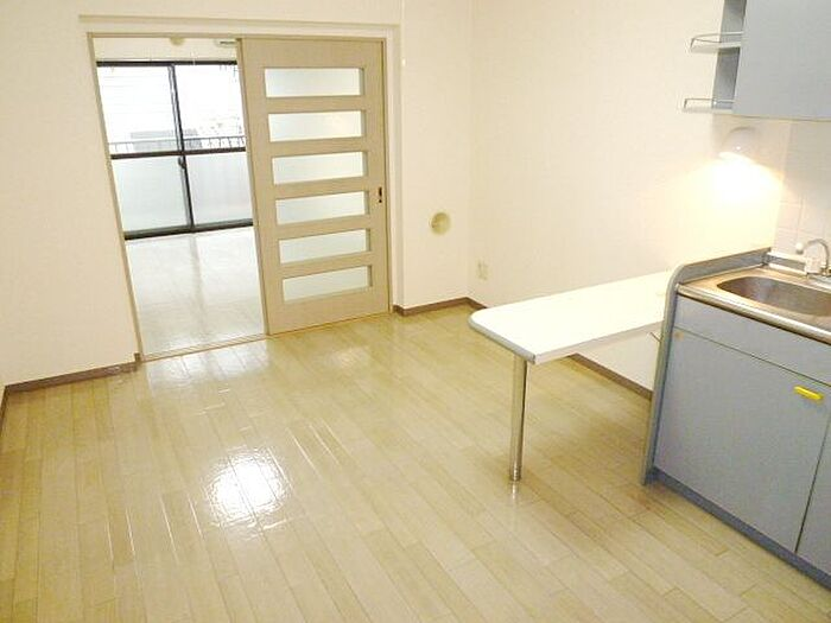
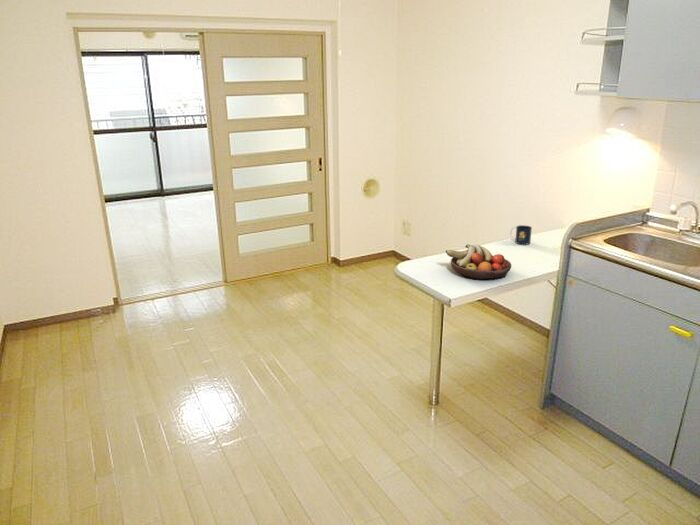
+ fruit bowl [445,243,512,280]
+ mug [509,224,533,246]
